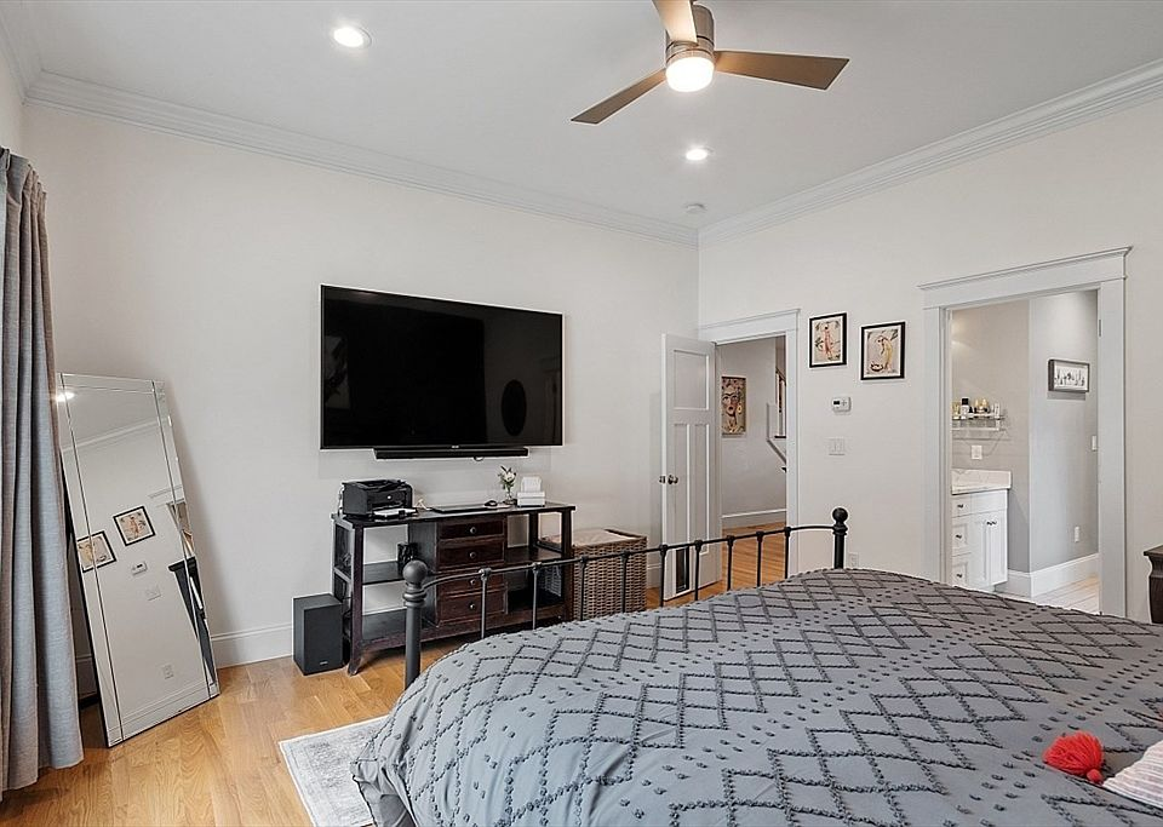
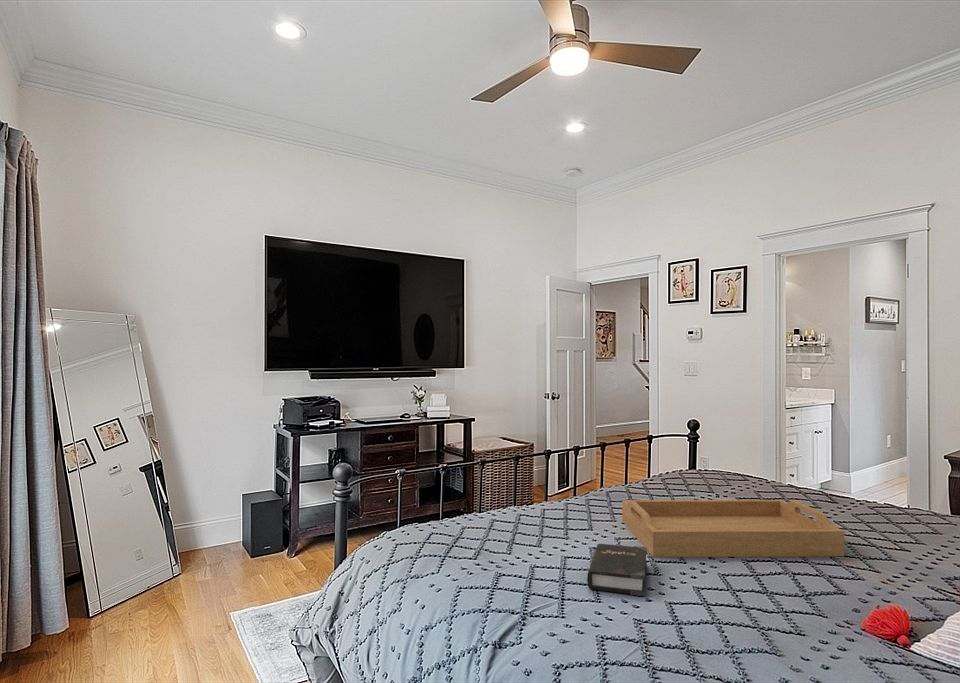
+ serving tray [621,499,845,558]
+ hardback book [586,543,648,597]
